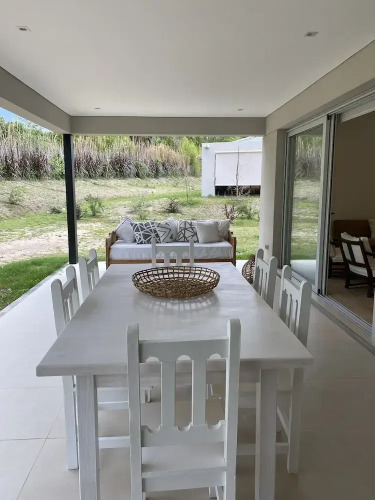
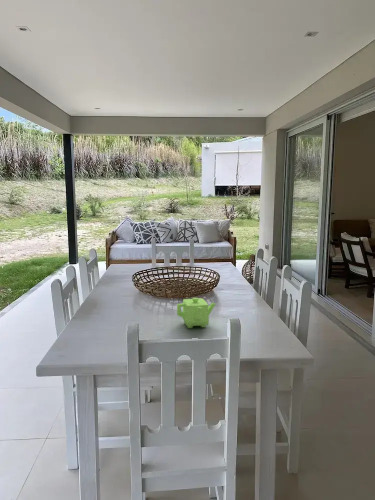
+ teapot [176,297,217,329]
